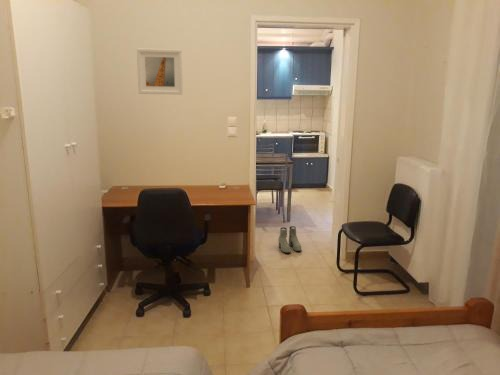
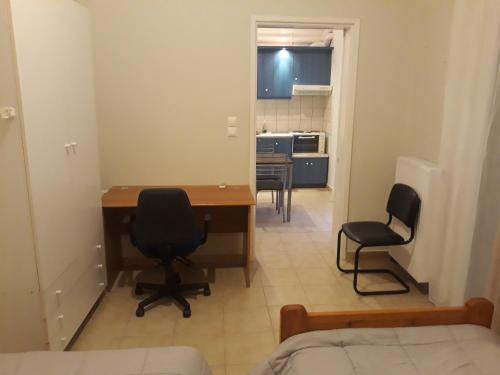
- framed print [136,47,184,96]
- boots [277,225,302,254]
